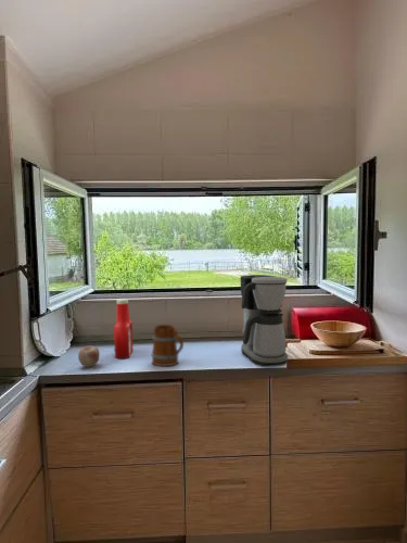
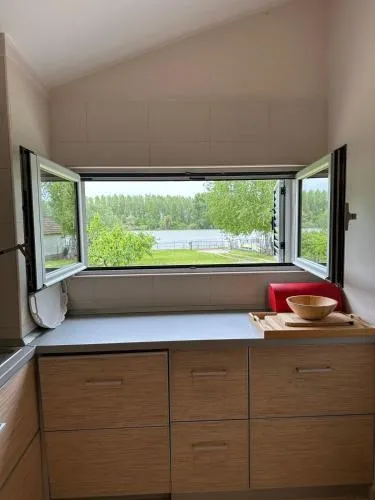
- coffee maker [240,274,289,367]
- soap bottle [113,298,133,359]
- mug [151,324,185,367]
- apple [77,344,101,368]
